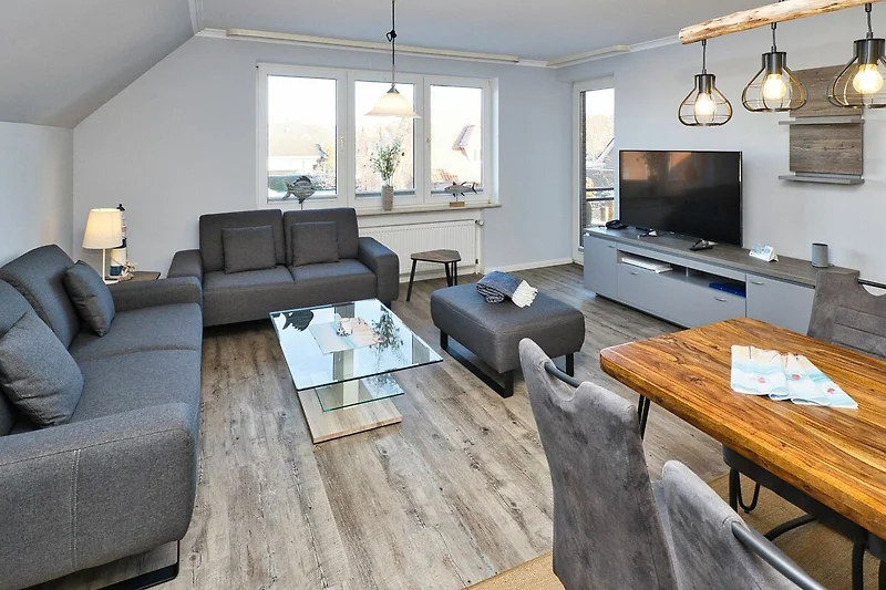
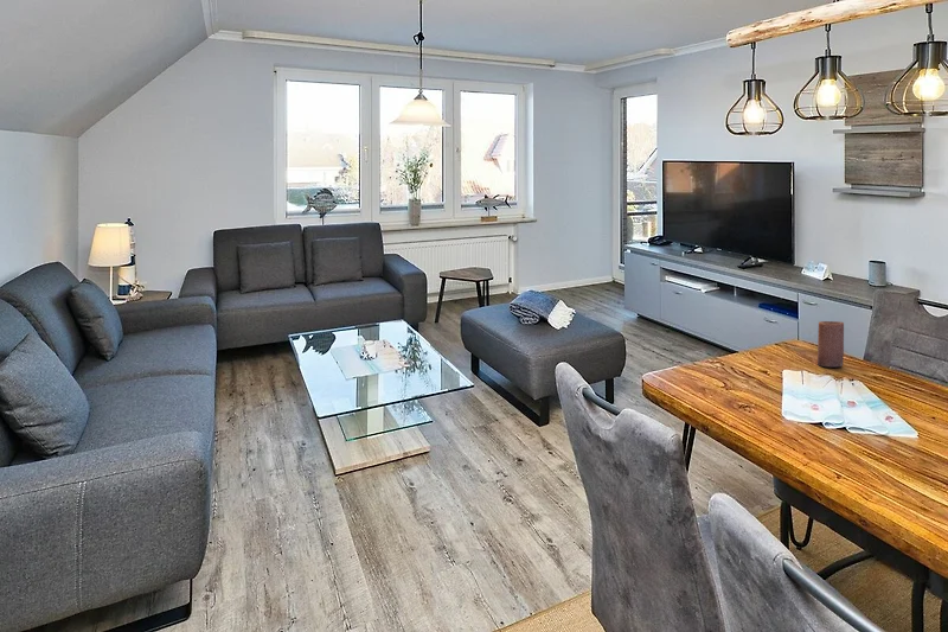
+ candle [816,320,845,368]
